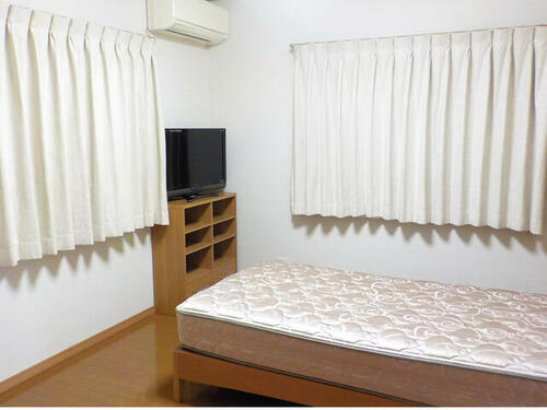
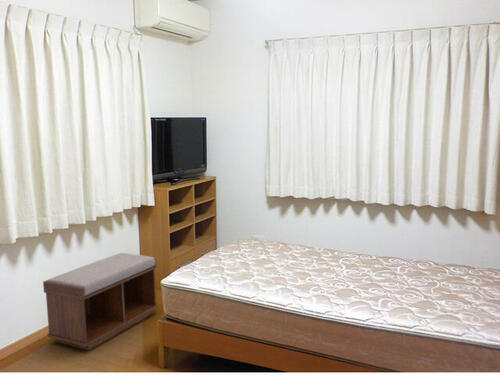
+ bench [42,252,159,351]
